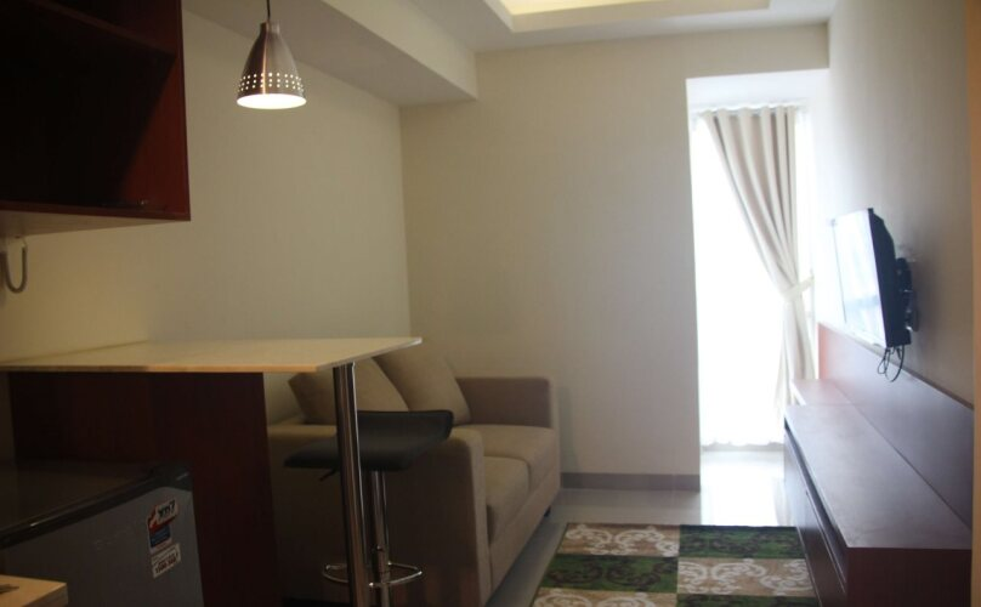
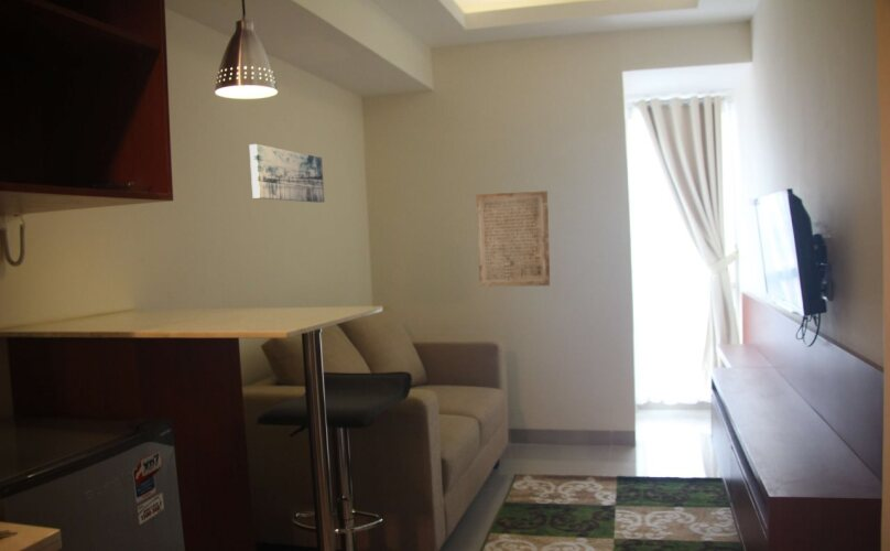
+ stone plaque [476,190,551,288]
+ wall art [248,143,325,204]
